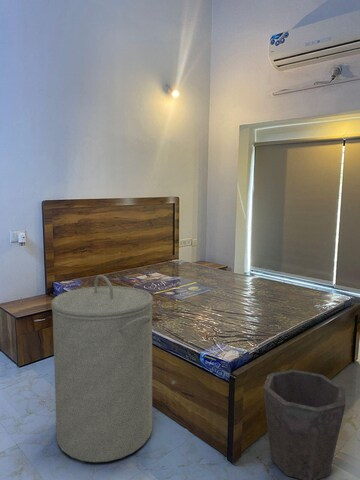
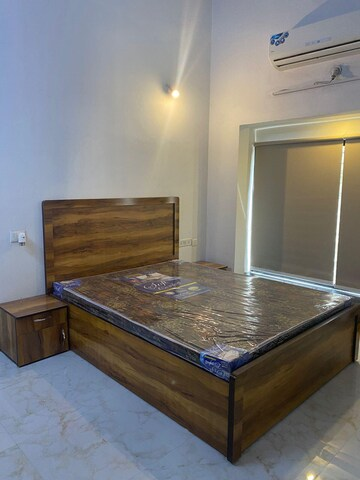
- laundry hamper [50,274,154,463]
- waste bin [262,368,347,480]
